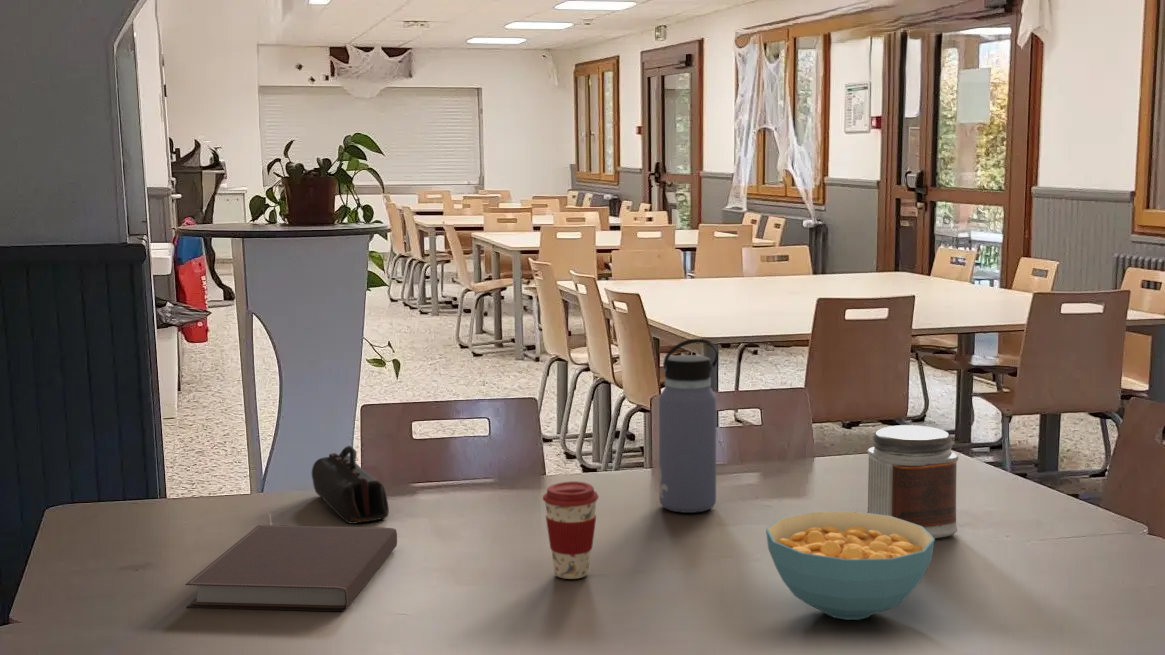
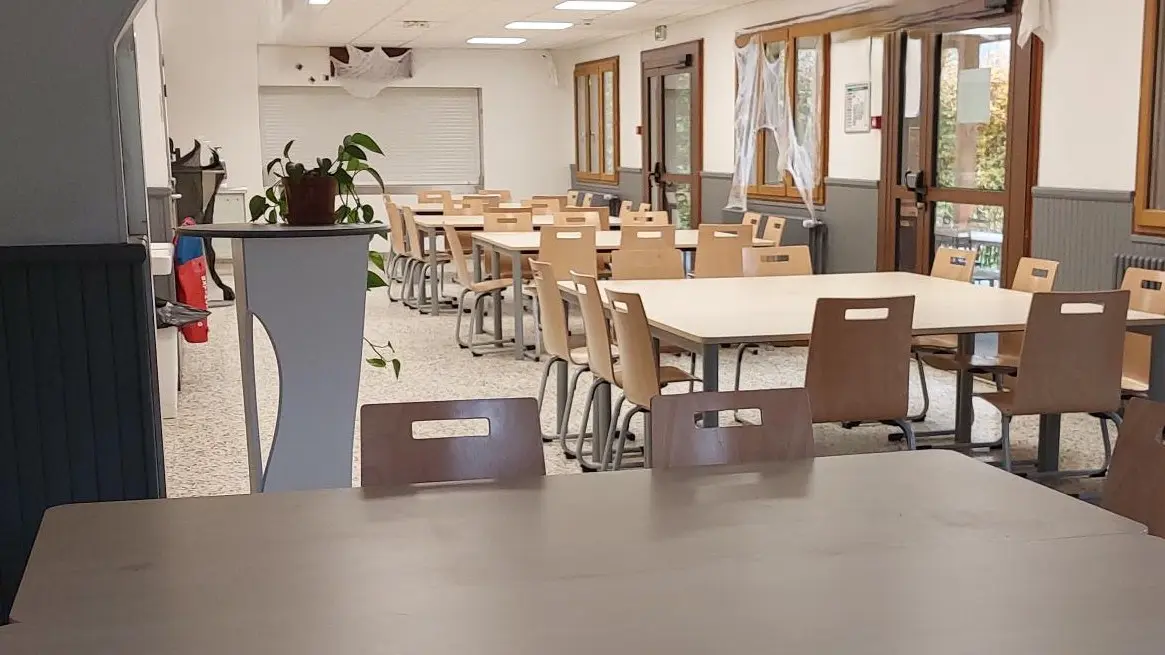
- coffee cup [542,480,599,580]
- notebook [184,524,398,612]
- pencil case [311,445,390,525]
- jar [866,424,959,539]
- water bottle [658,338,719,514]
- cereal bowl [765,510,936,621]
